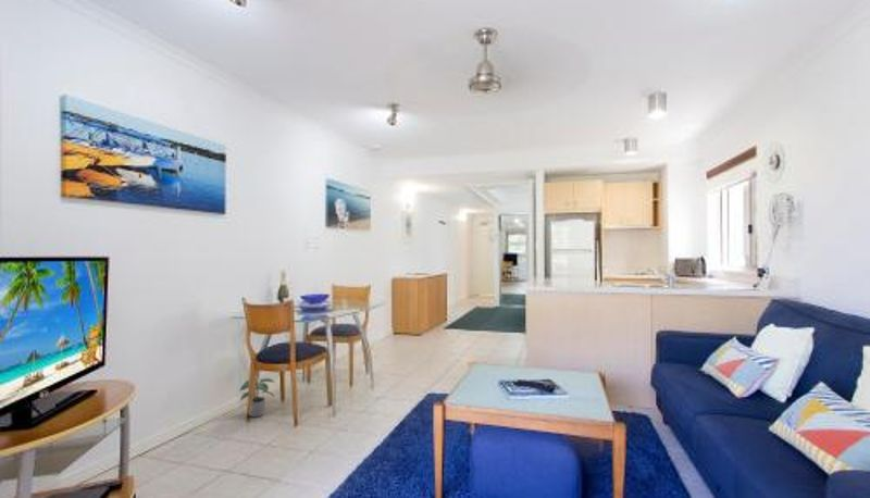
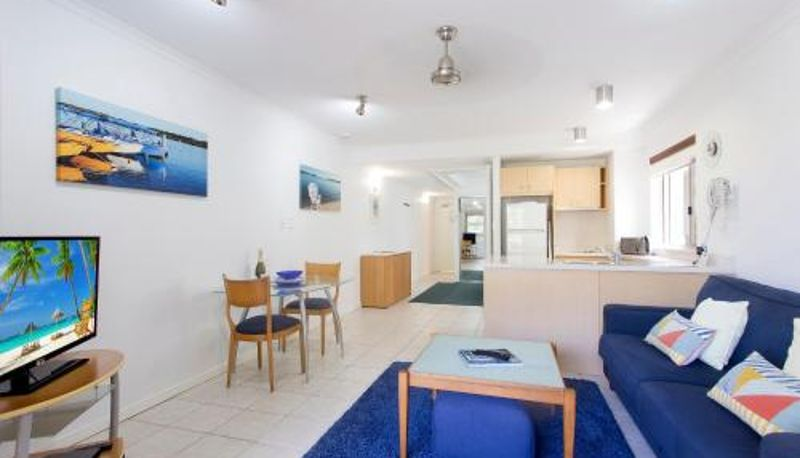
- potted plant [238,377,276,419]
